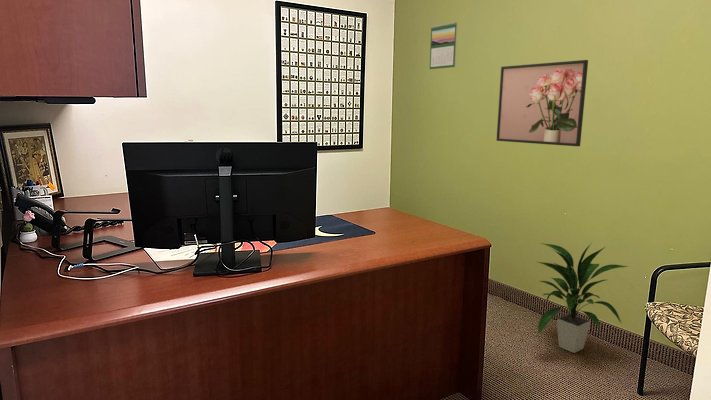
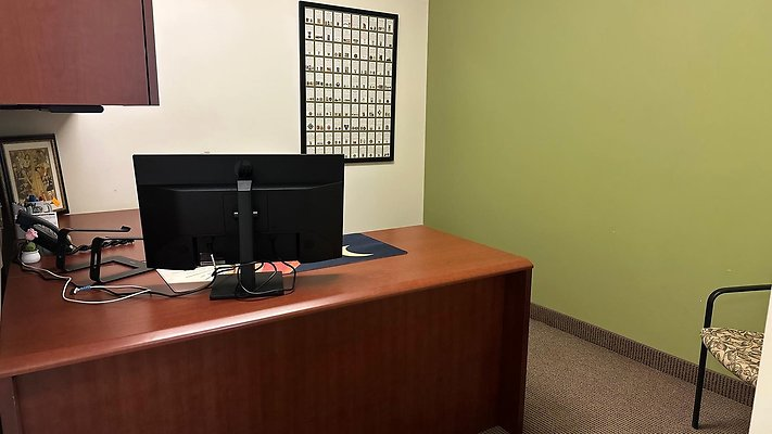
- calendar [429,21,458,70]
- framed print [496,59,589,147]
- indoor plant [536,240,629,354]
